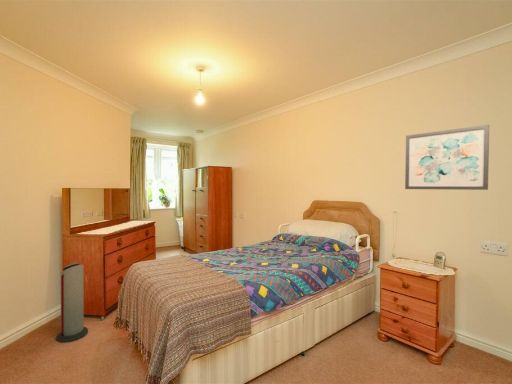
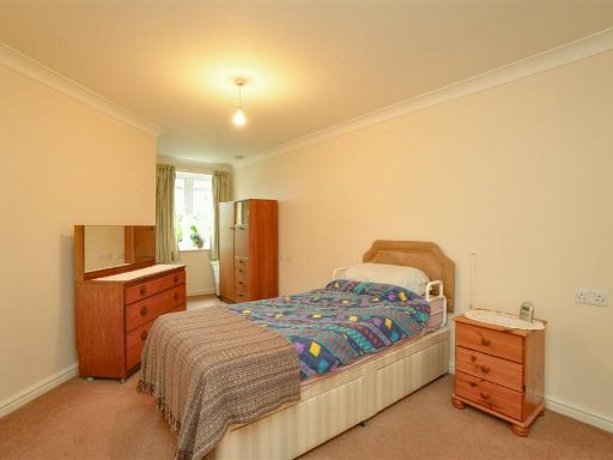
- wall art [404,124,490,191]
- air purifier [55,262,89,344]
